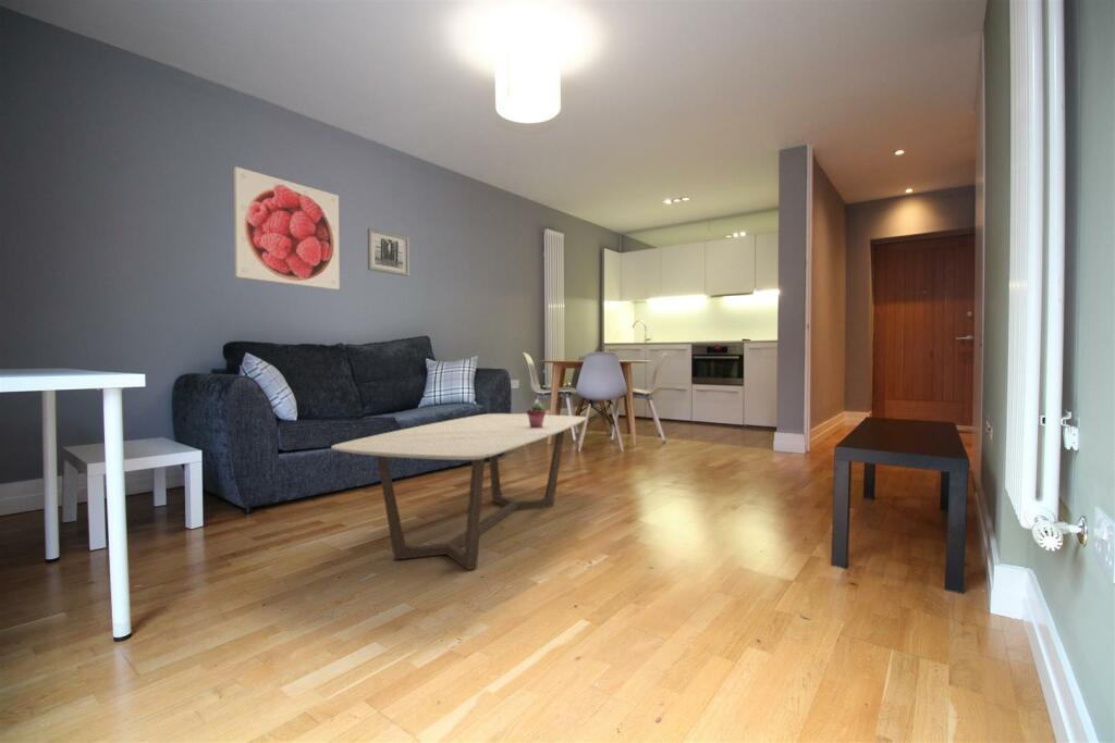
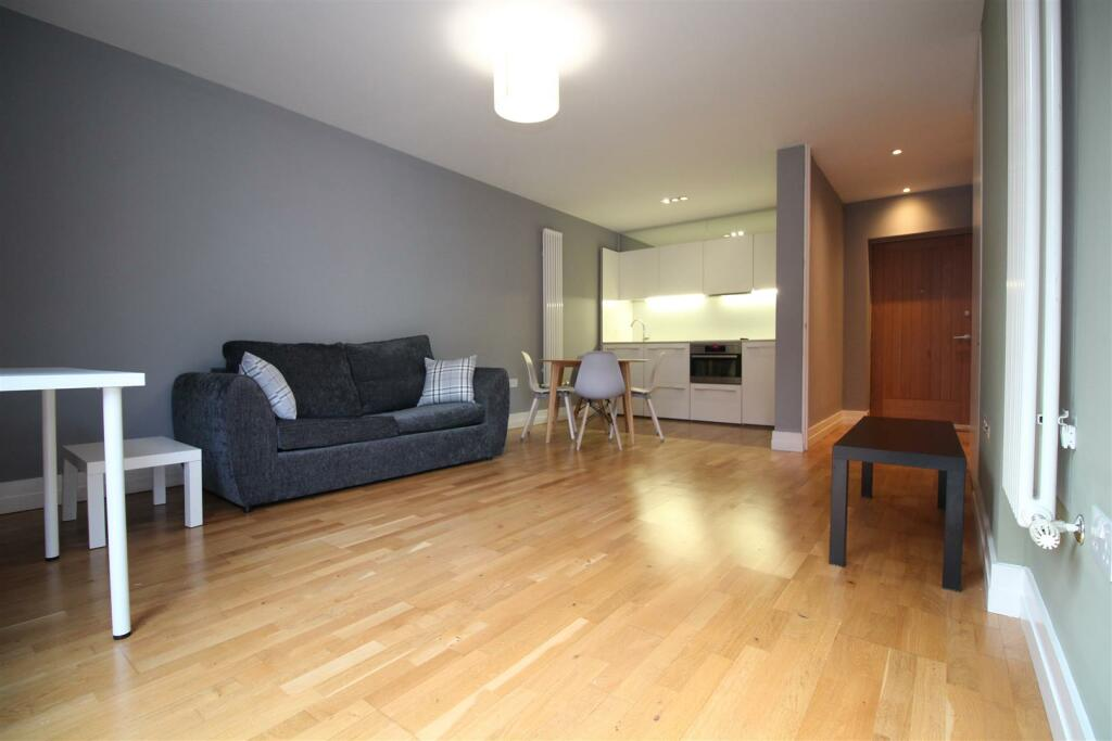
- potted succulent [526,401,547,428]
- wall art [367,227,411,277]
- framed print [233,165,341,290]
- coffee table [330,412,588,571]
